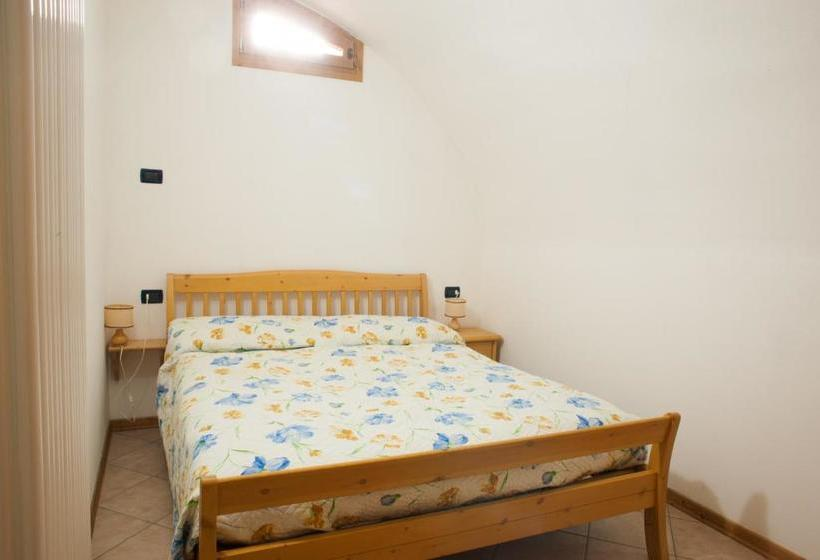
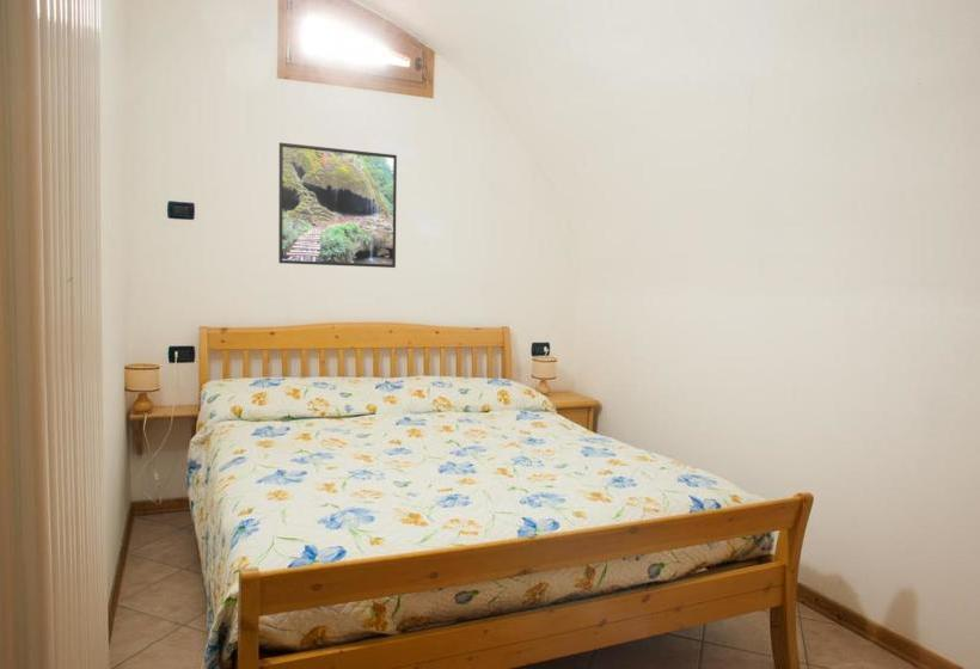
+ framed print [277,141,398,269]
